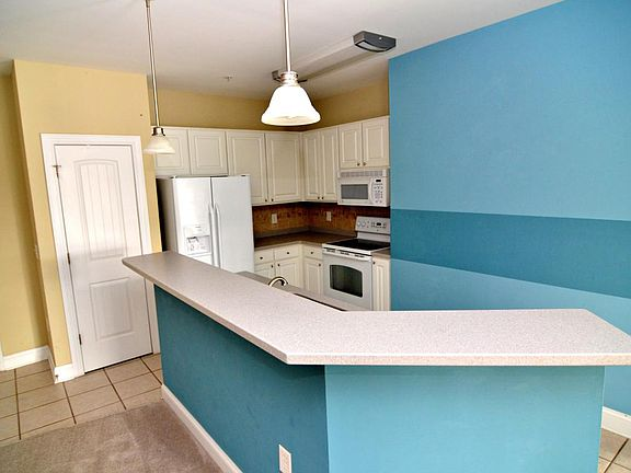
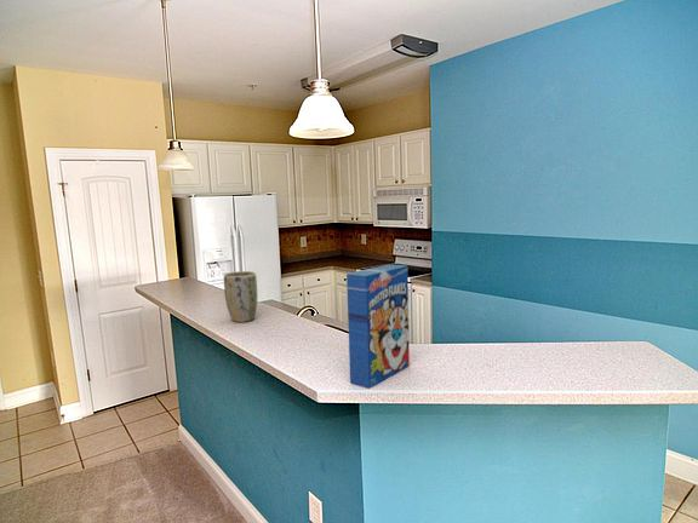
+ plant pot [223,270,258,323]
+ cereal box [345,263,411,390]
